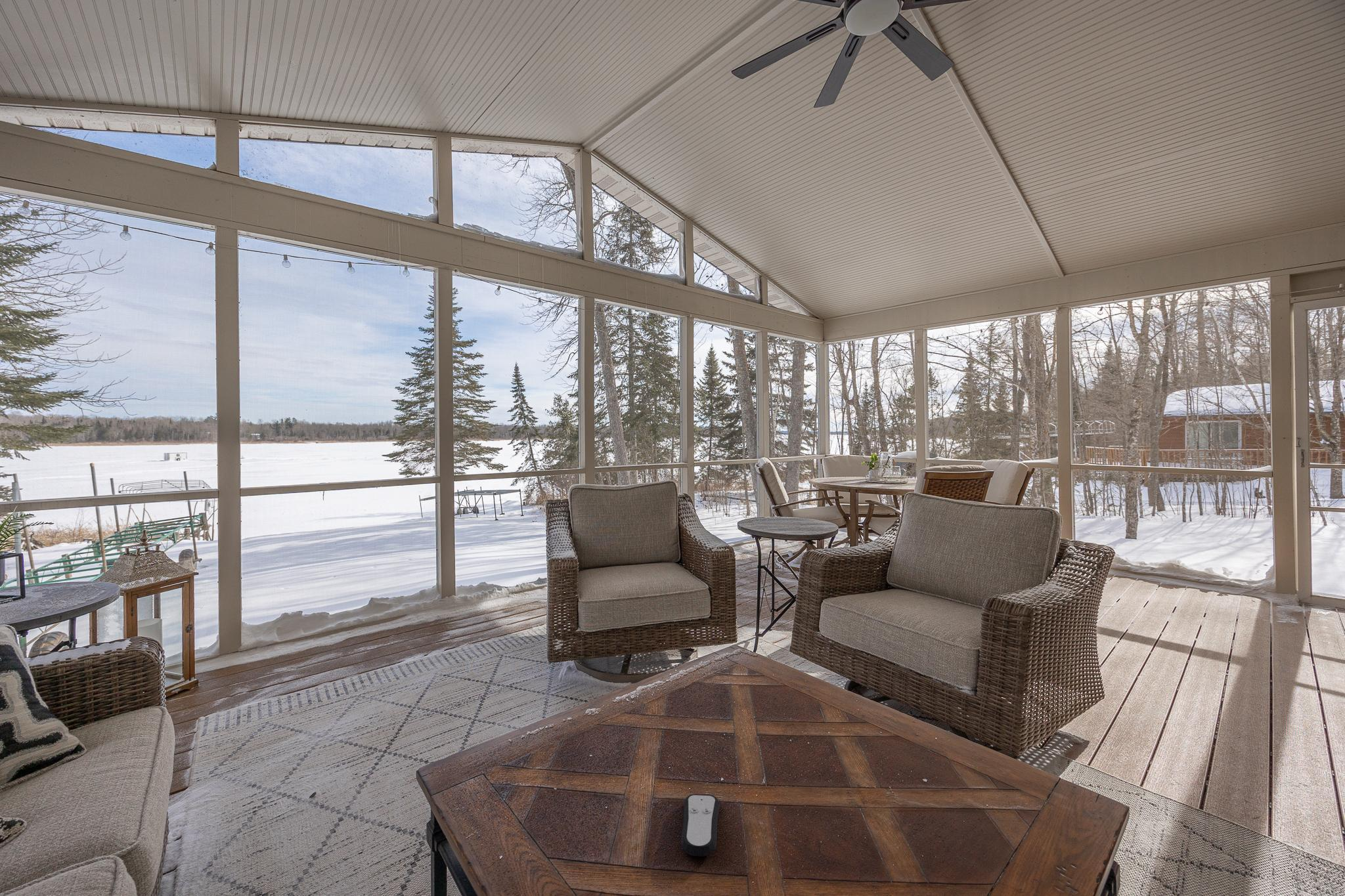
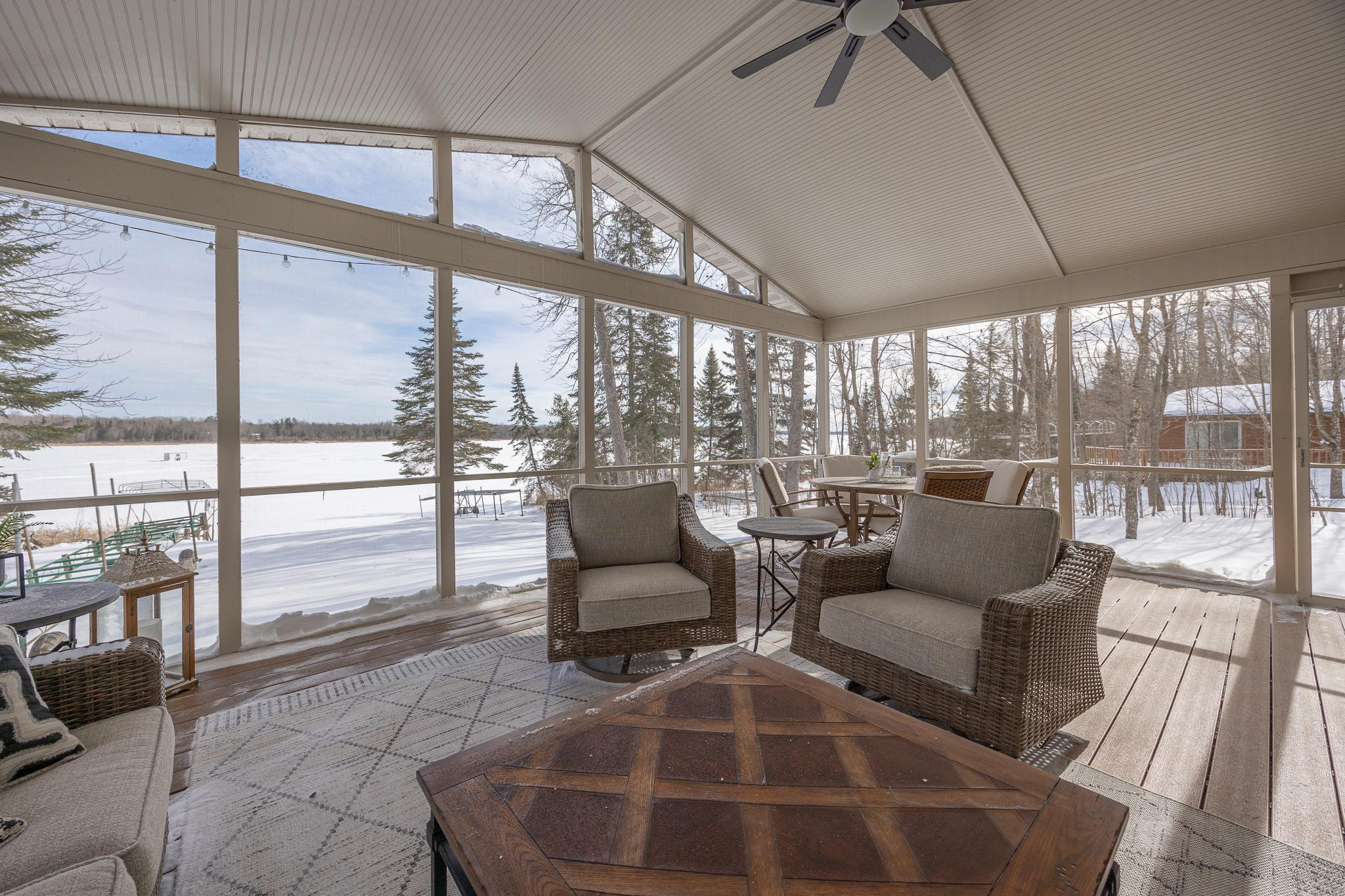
- remote control [680,794,720,857]
